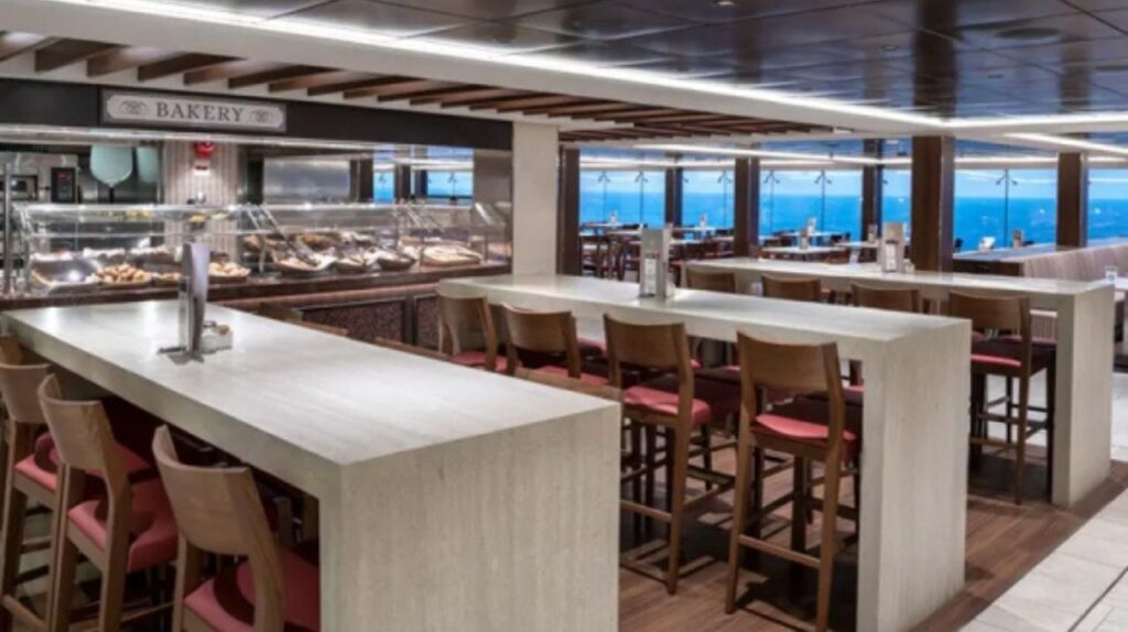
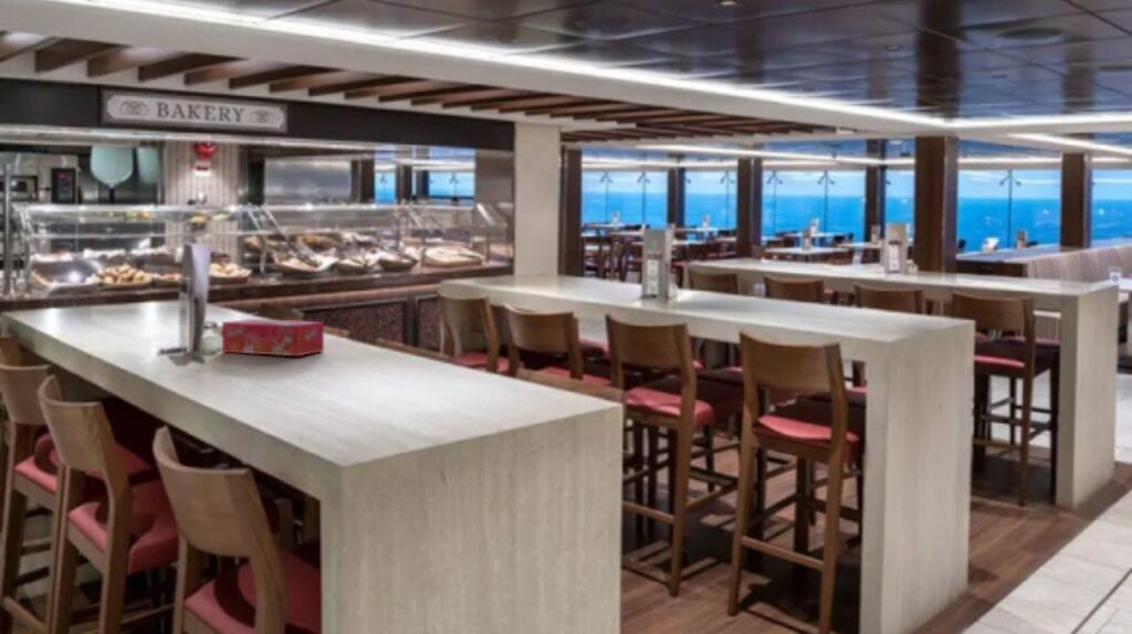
+ tissue box [221,318,325,357]
